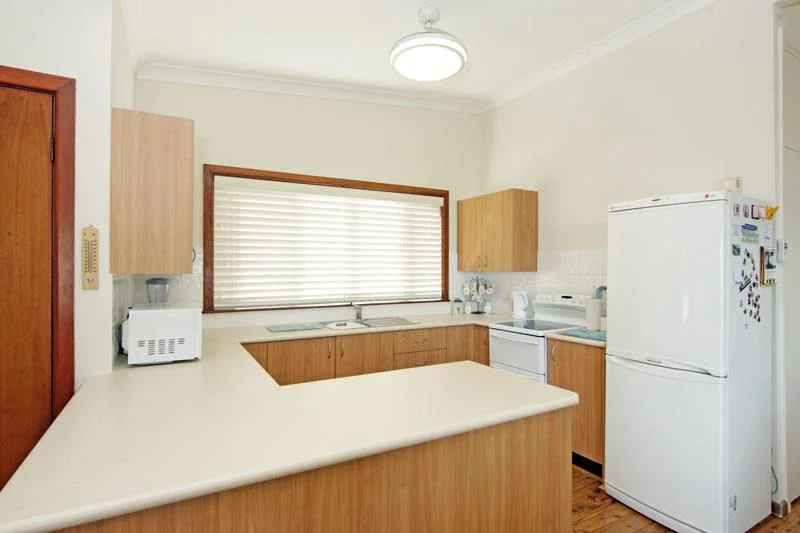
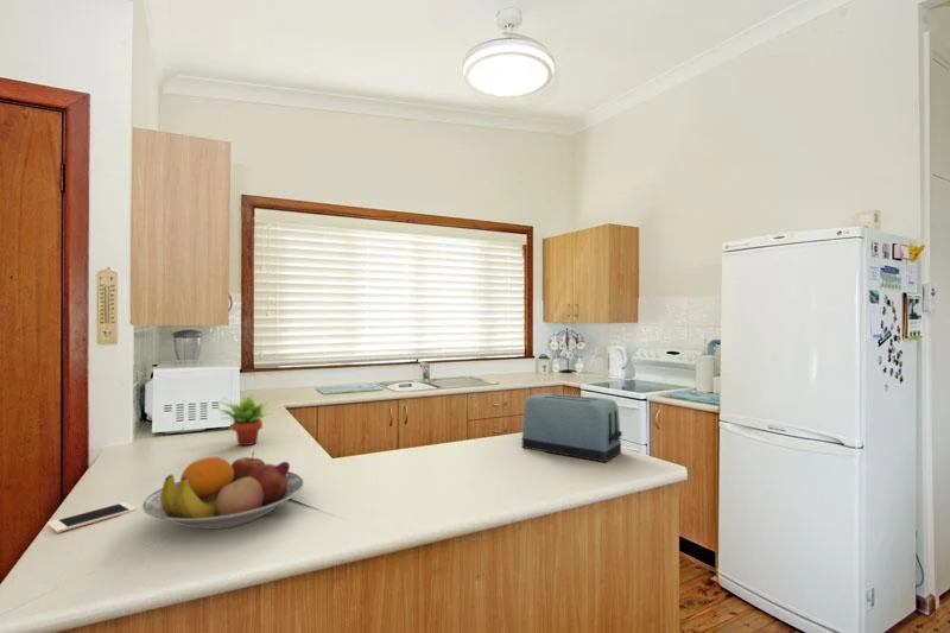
+ fruit bowl [141,450,305,531]
+ cell phone [46,501,138,533]
+ succulent plant [216,393,274,447]
+ toaster [521,392,623,463]
